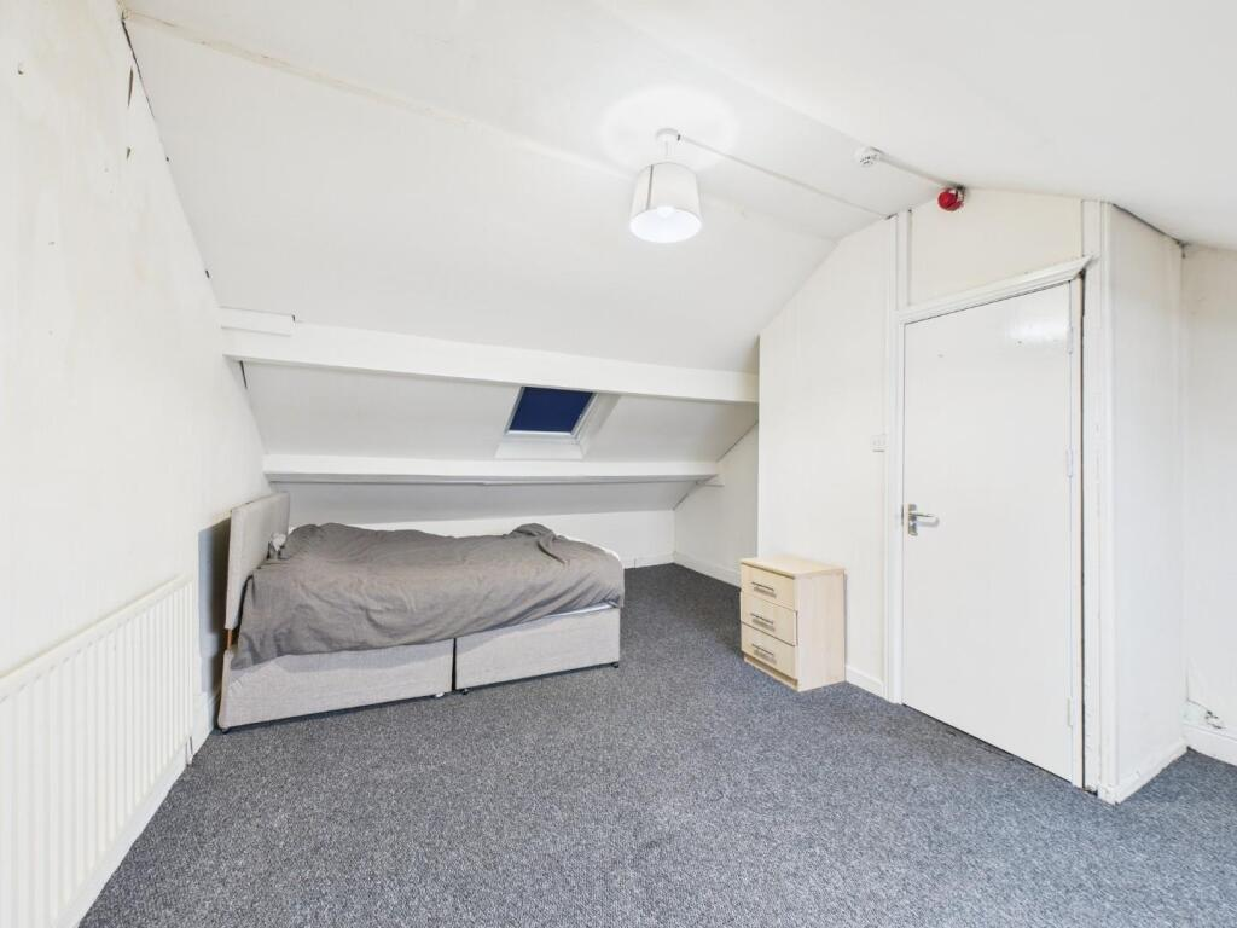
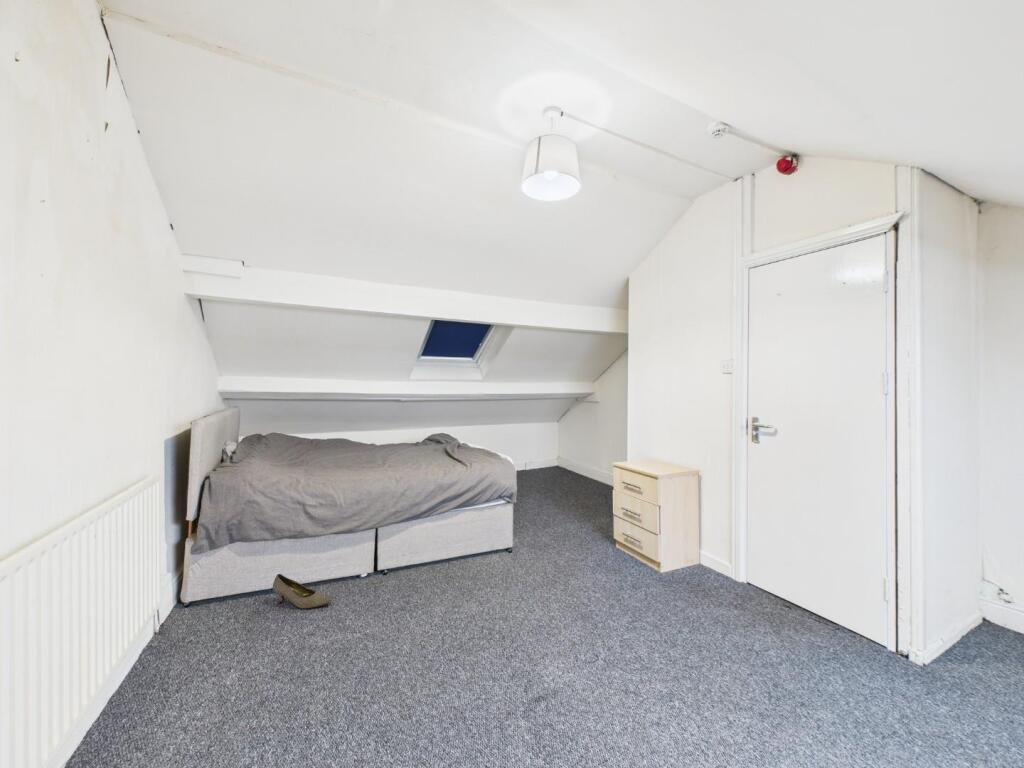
+ shoe [272,573,332,609]
